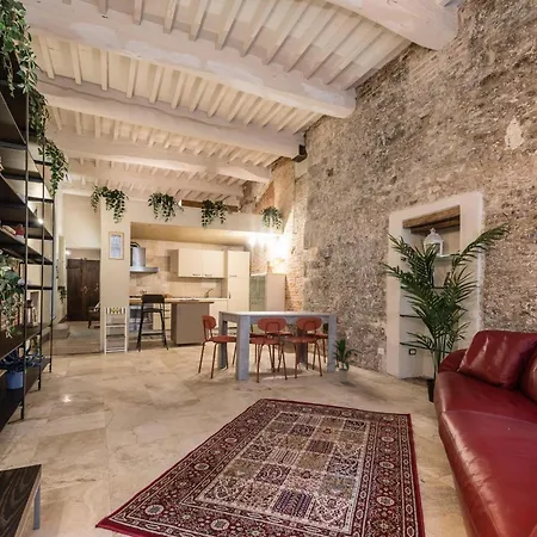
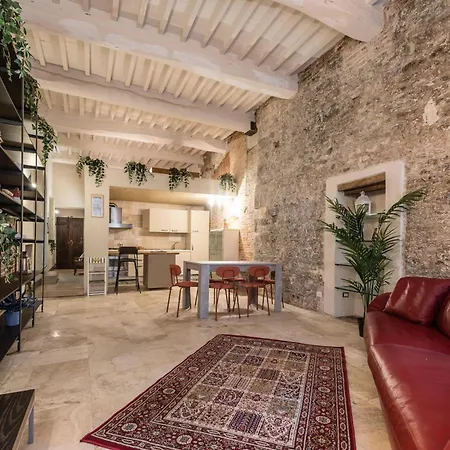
- indoor plant [325,338,359,384]
